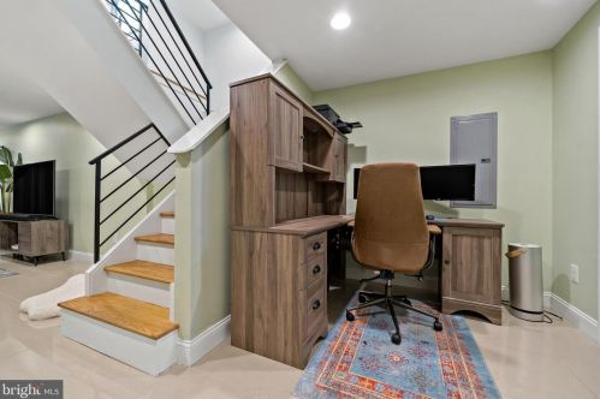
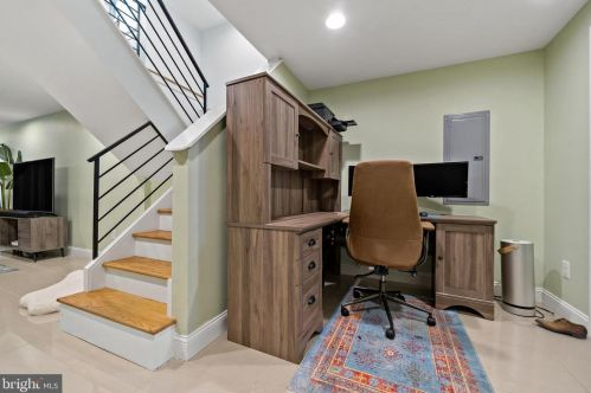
+ shoe [534,317,589,340]
